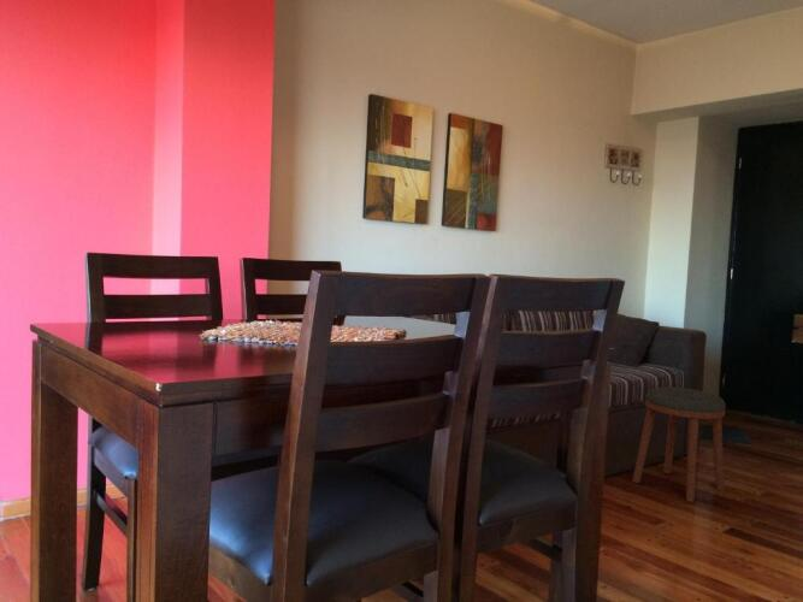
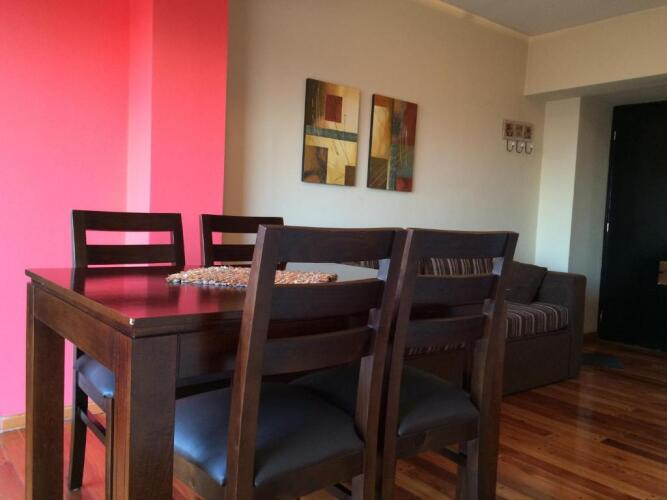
- stool [631,385,727,503]
